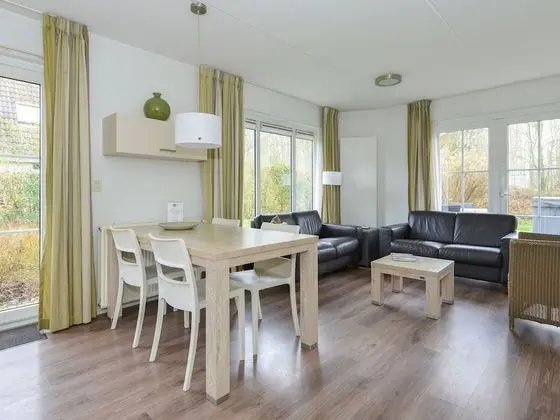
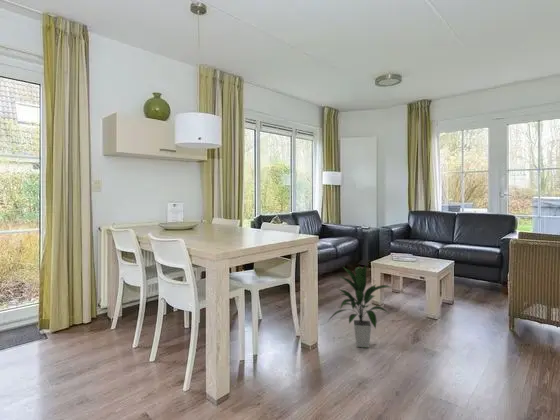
+ indoor plant [327,264,391,349]
